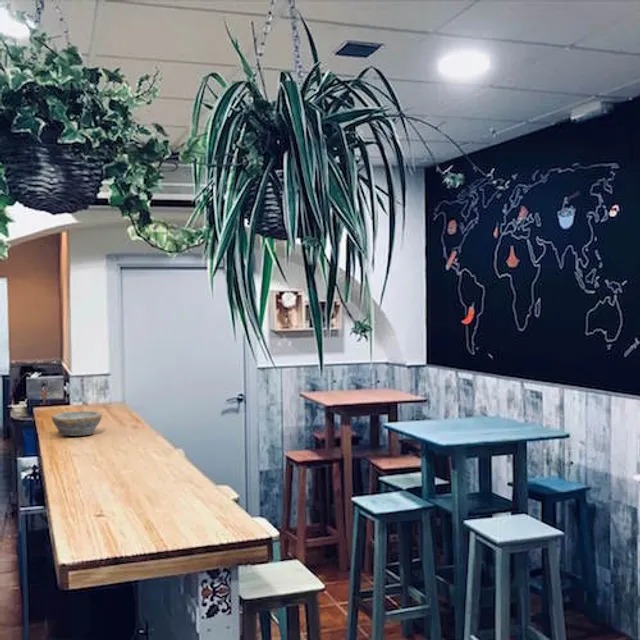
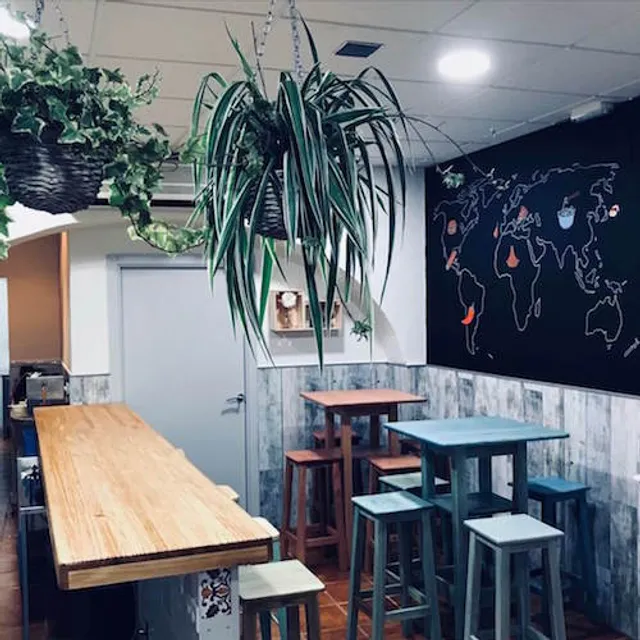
- bowl [51,410,103,437]
